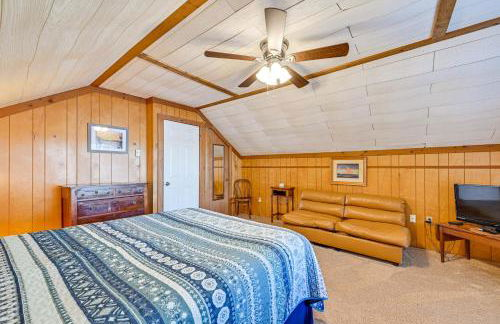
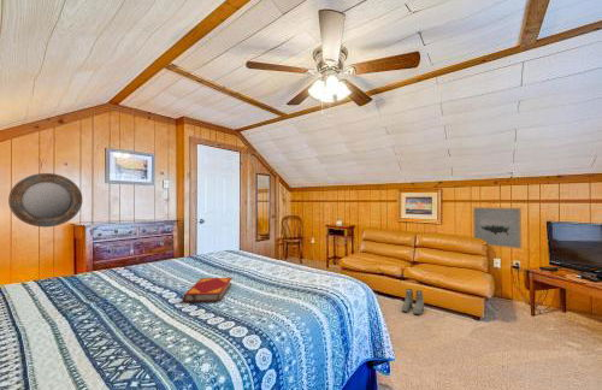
+ wall art [472,206,523,250]
+ hardback book [182,277,234,303]
+ boots [401,288,425,315]
+ home mirror [7,172,83,229]
